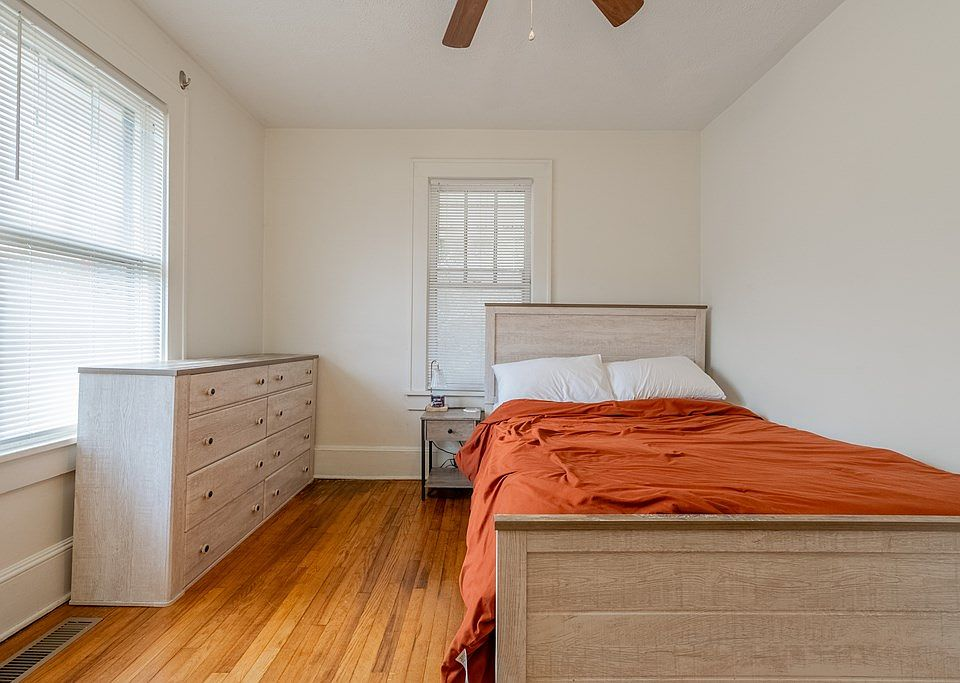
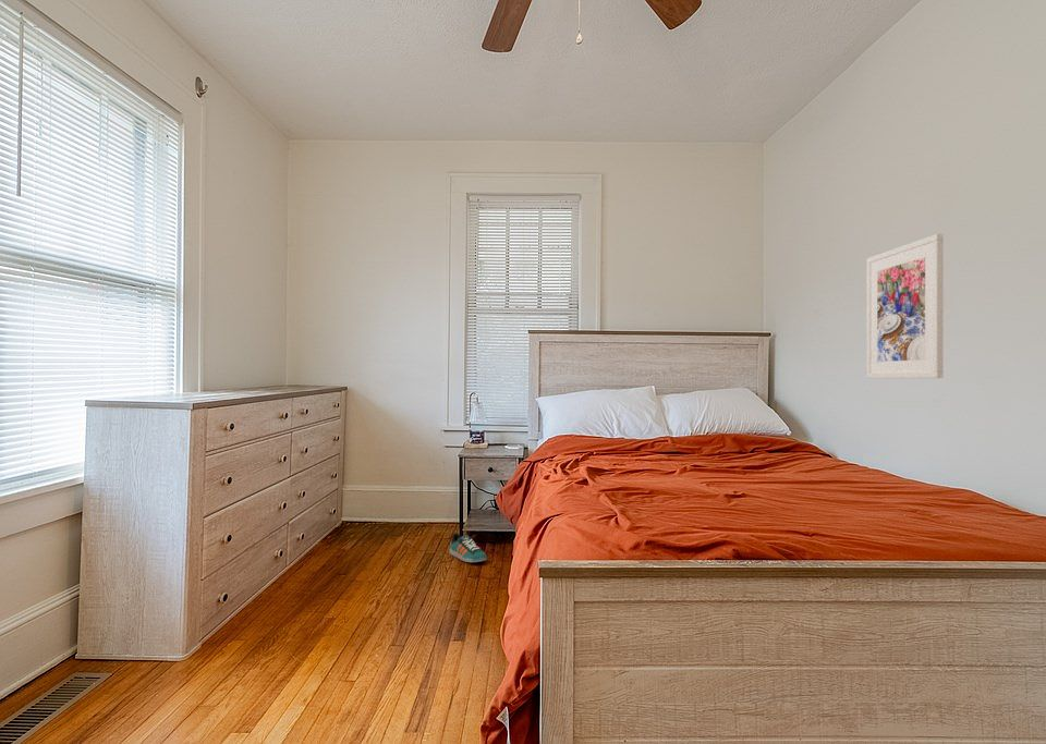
+ sneaker [449,533,488,563]
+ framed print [865,233,944,379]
